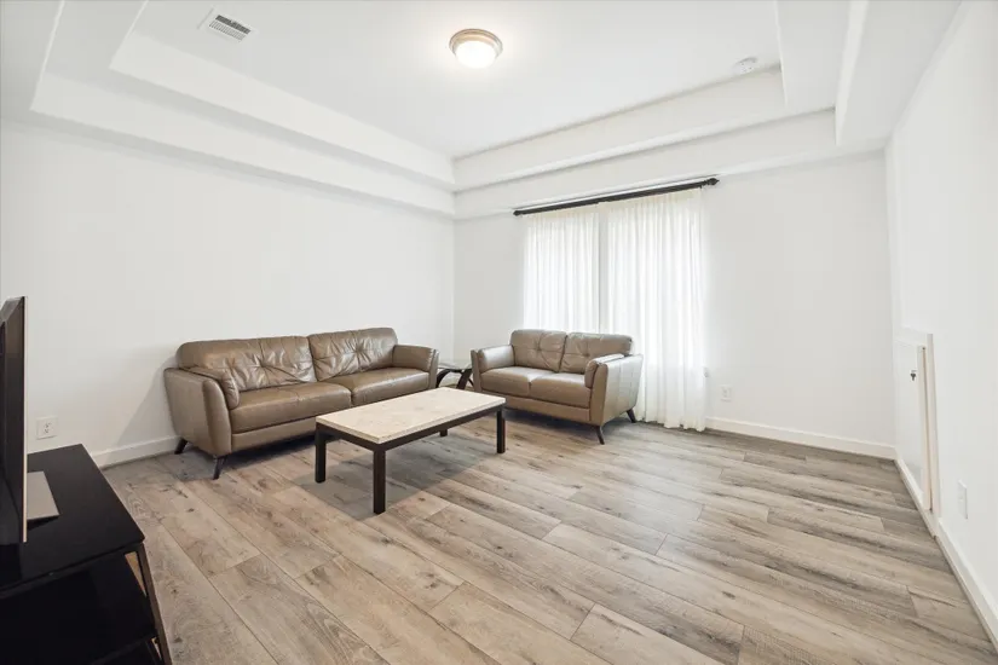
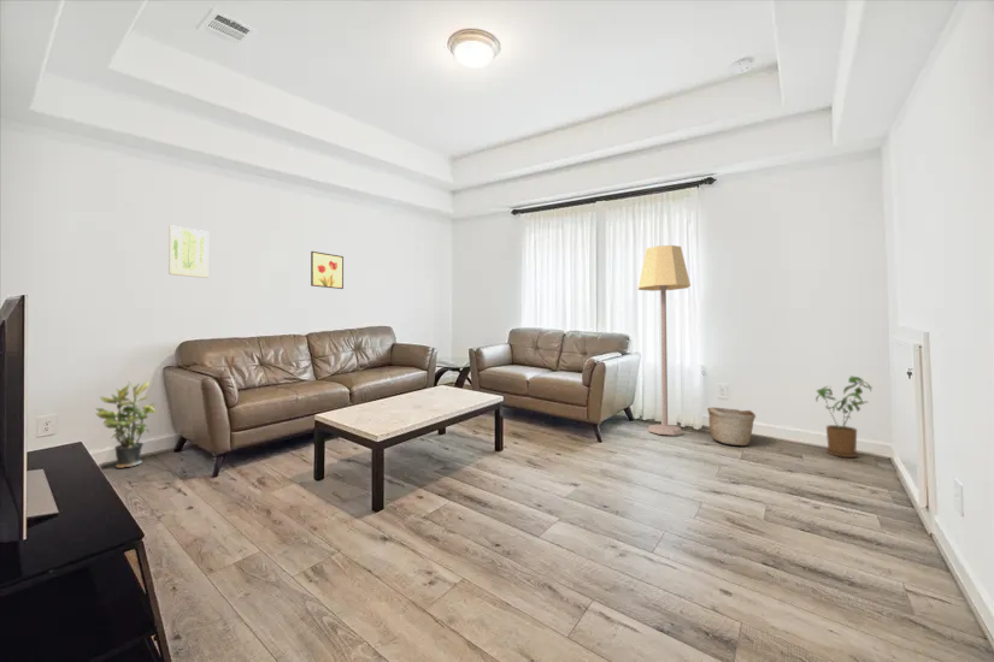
+ house plant [814,376,874,459]
+ potted plant [94,380,158,469]
+ wall art [310,250,345,290]
+ basket [706,407,757,447]
+ wall art [167,224,210,279]
+ lamp [637,244,692,436]
